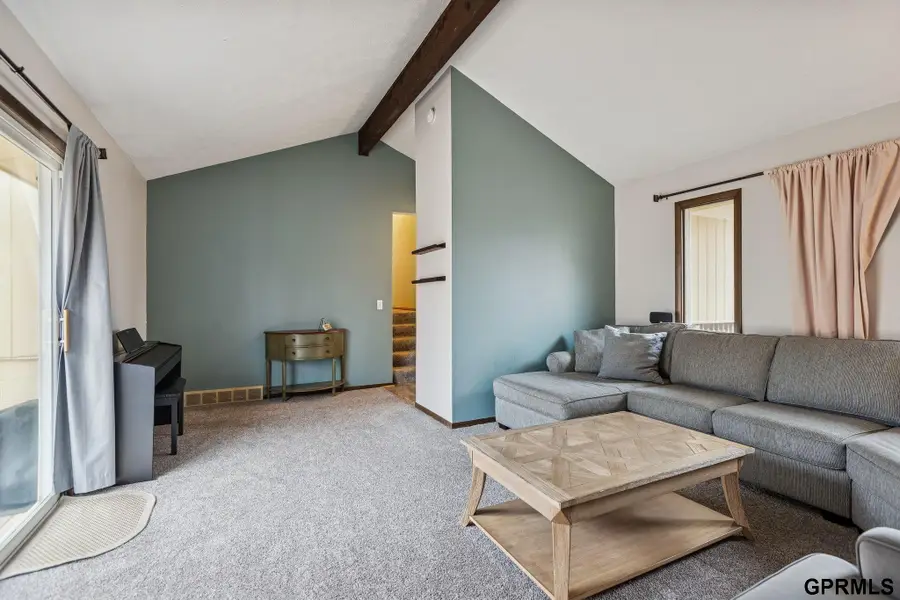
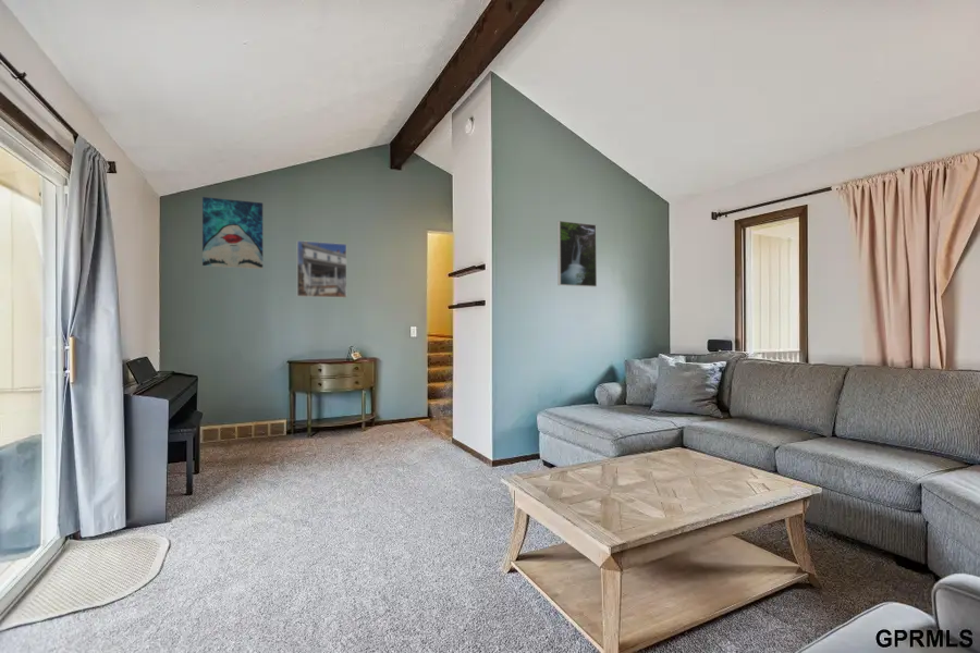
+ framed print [556,220,598,288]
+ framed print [296,239,347,299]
+ wall art [201,196,264,270]
